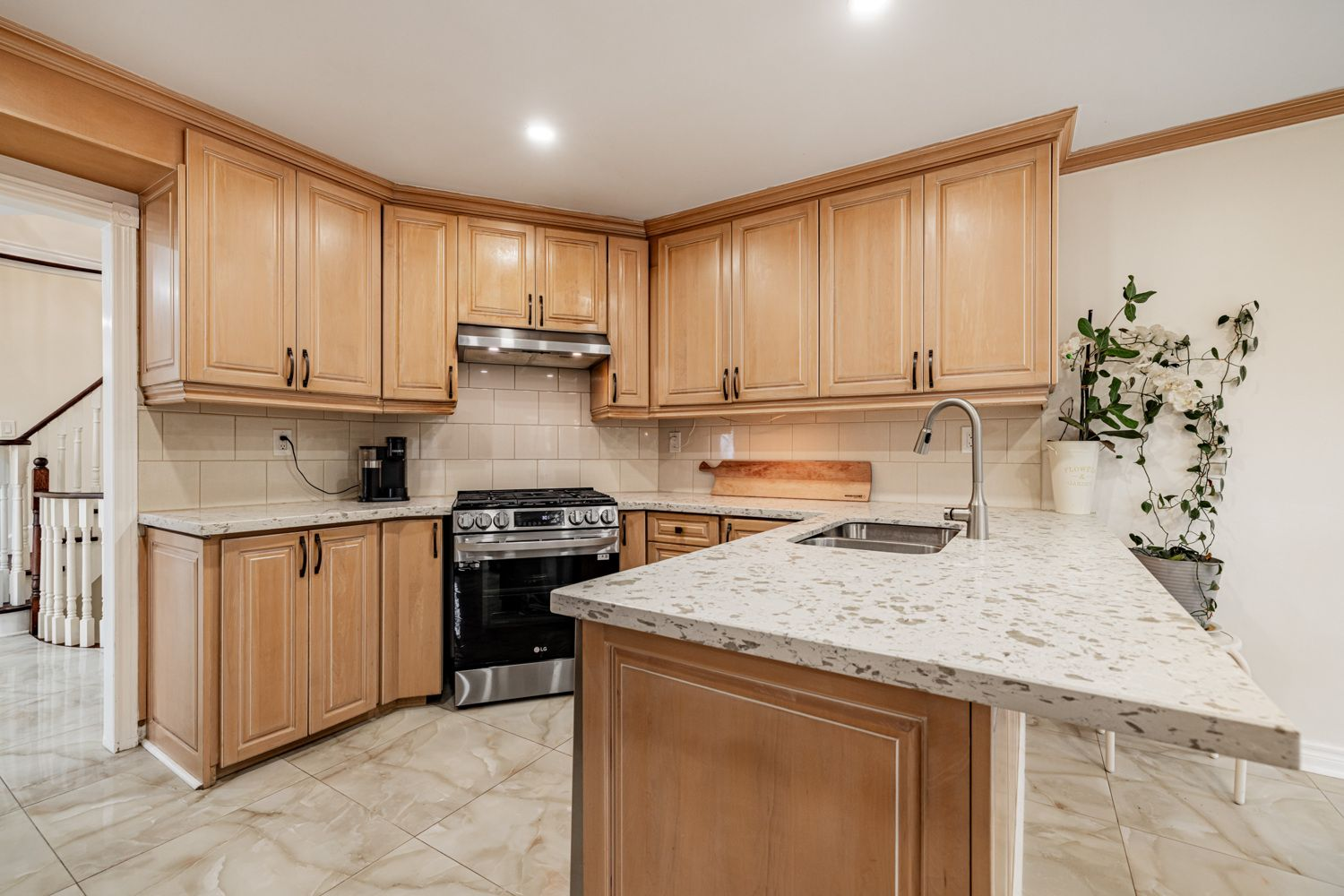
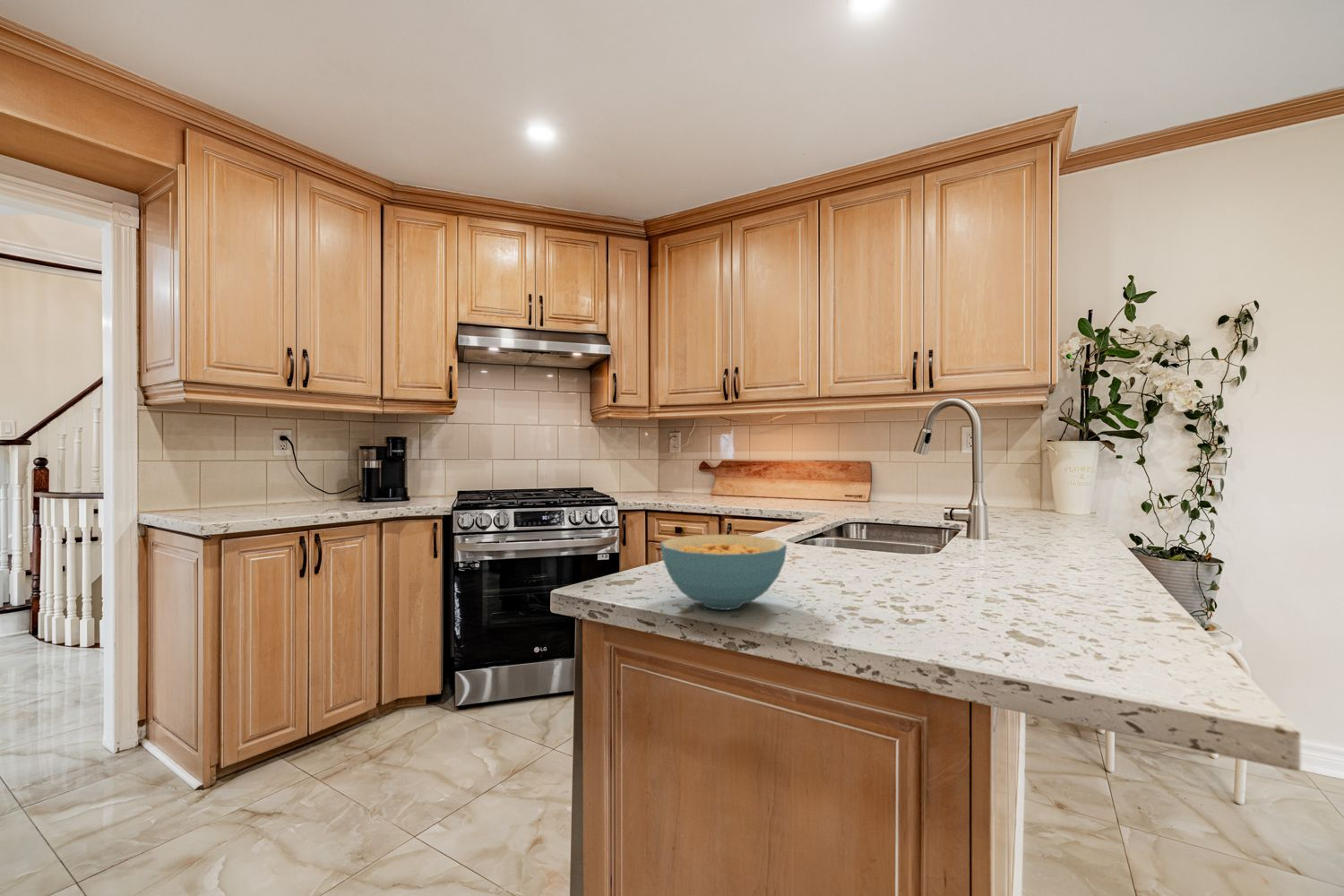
+ cereal bowl [659,534,788,611]
